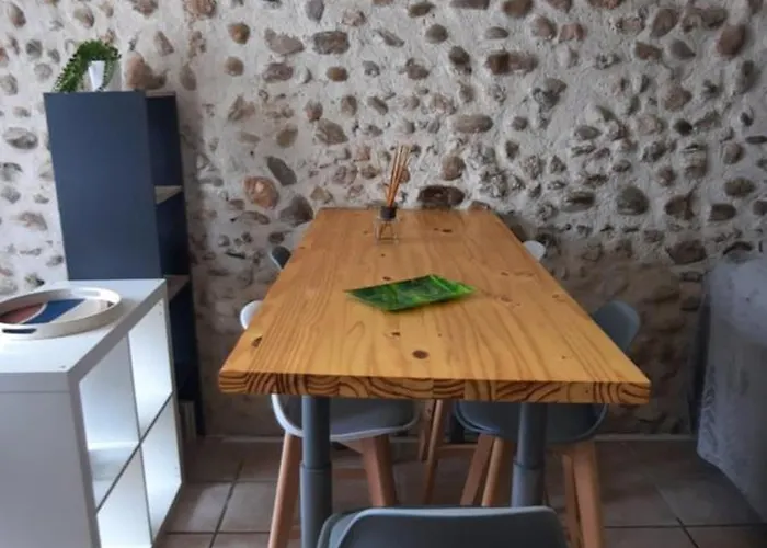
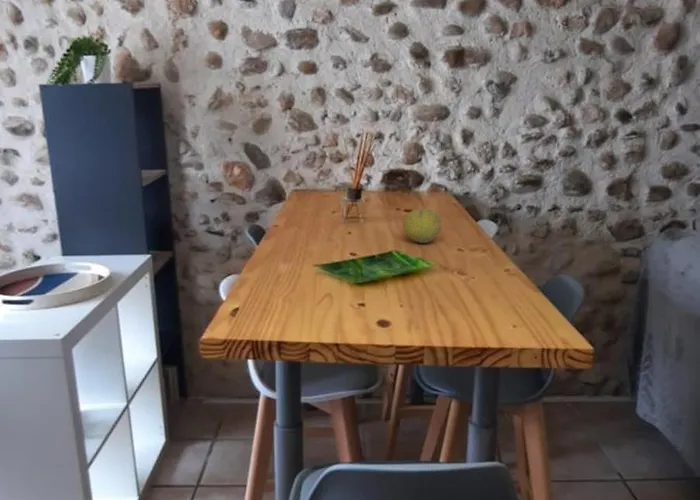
+ fruit [402,208,442,244]
